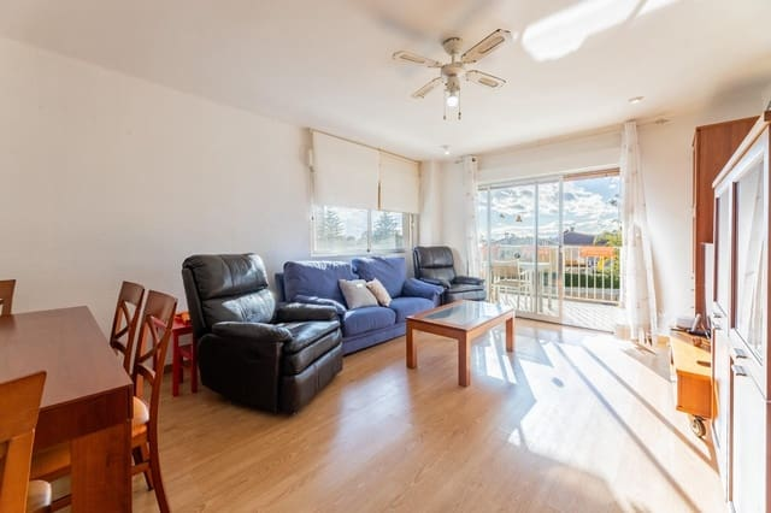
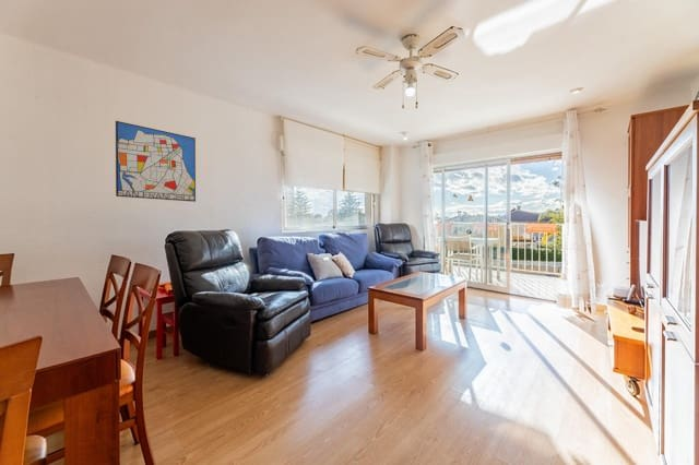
+ wall art [115,120,197,203]
